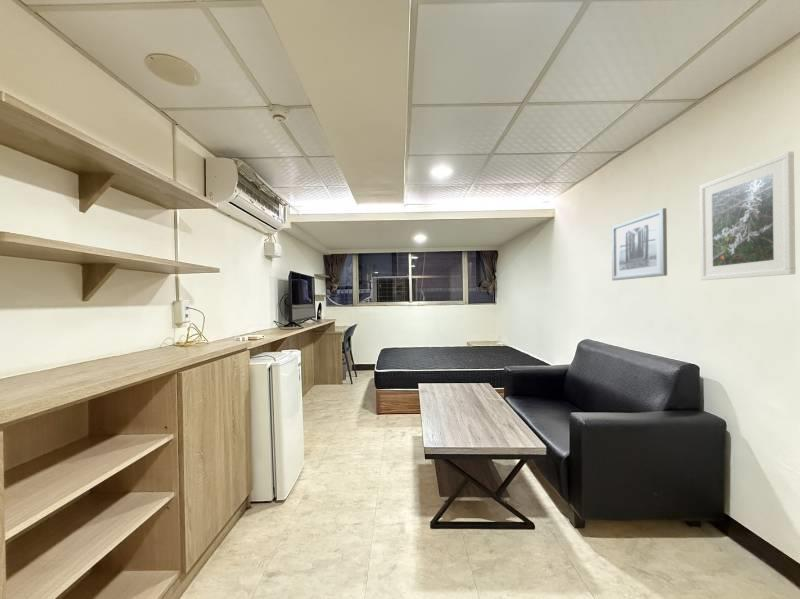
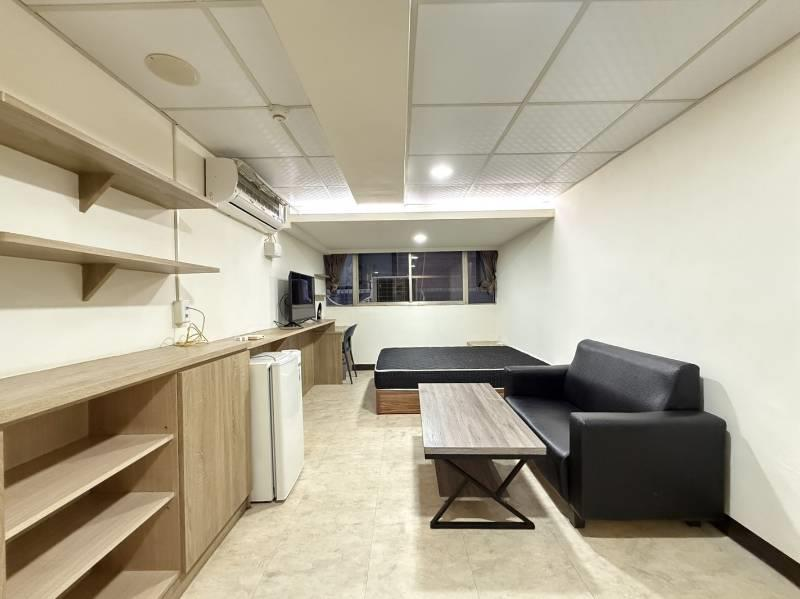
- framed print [698,151,796,281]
- wall art [610,207,668,281]
